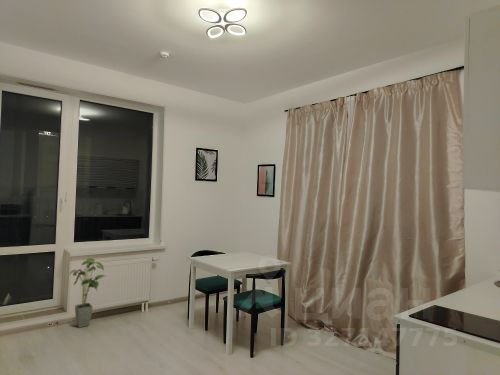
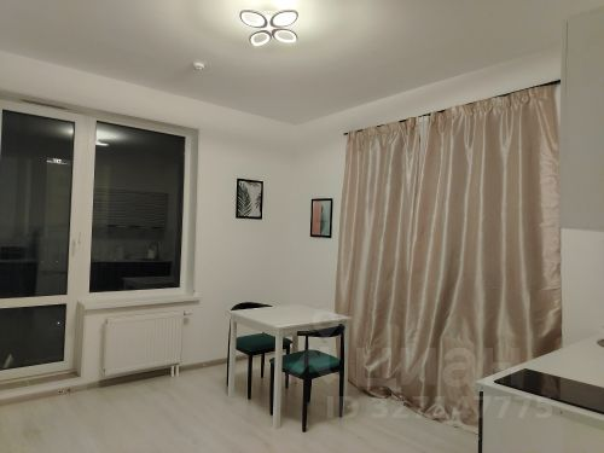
- house plant [68,257,106,329]
